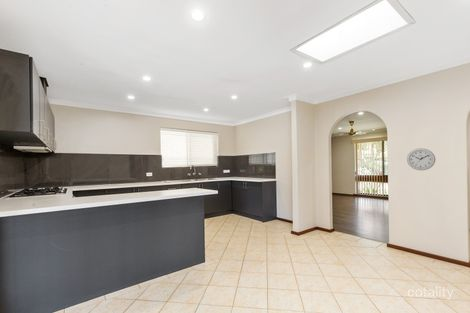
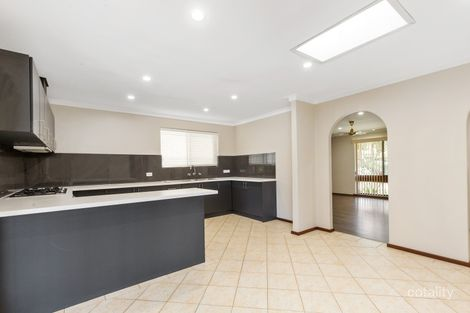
- wall clock [406,147,436,171]
